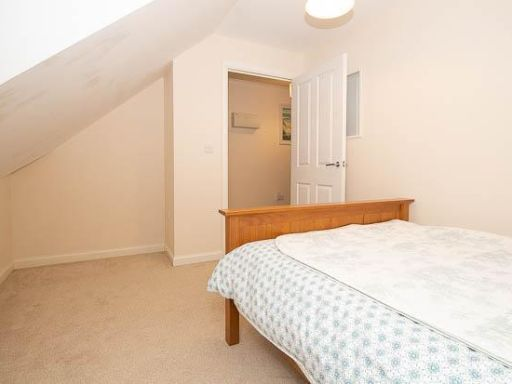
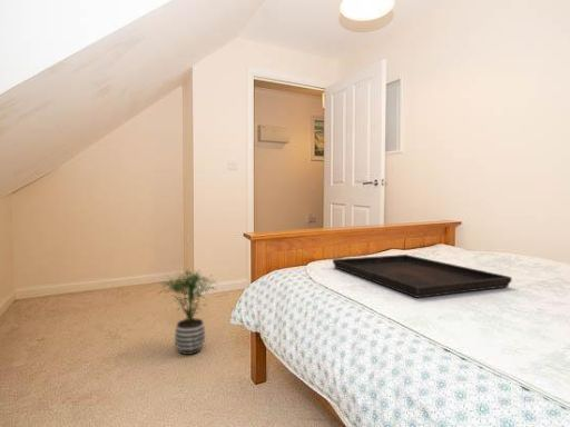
+ serving tray [332,254,513,299]
+ potted plant [157,268,219,356]
